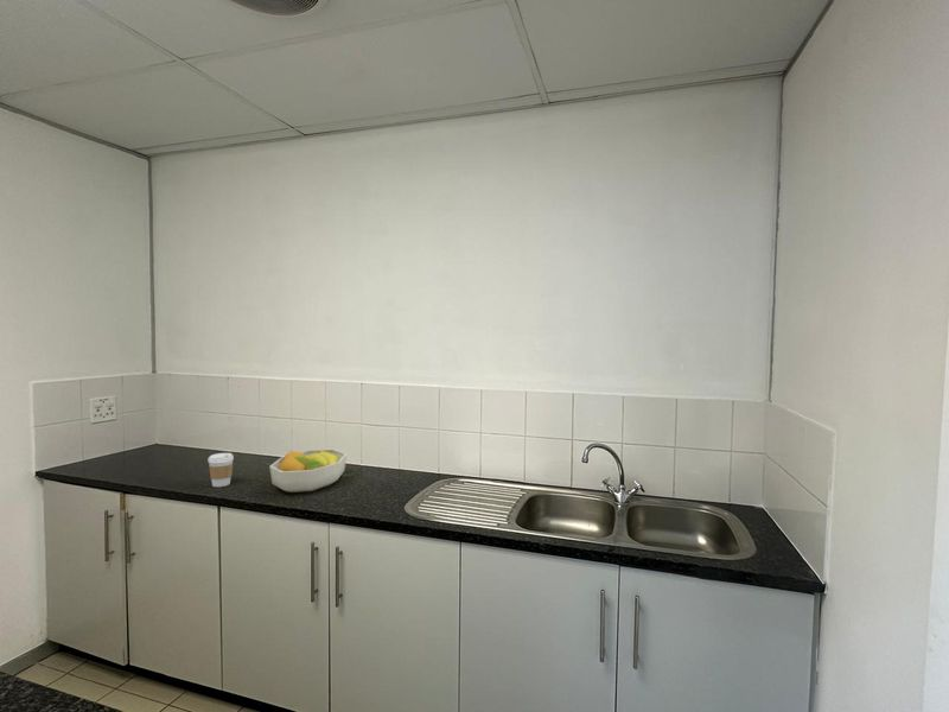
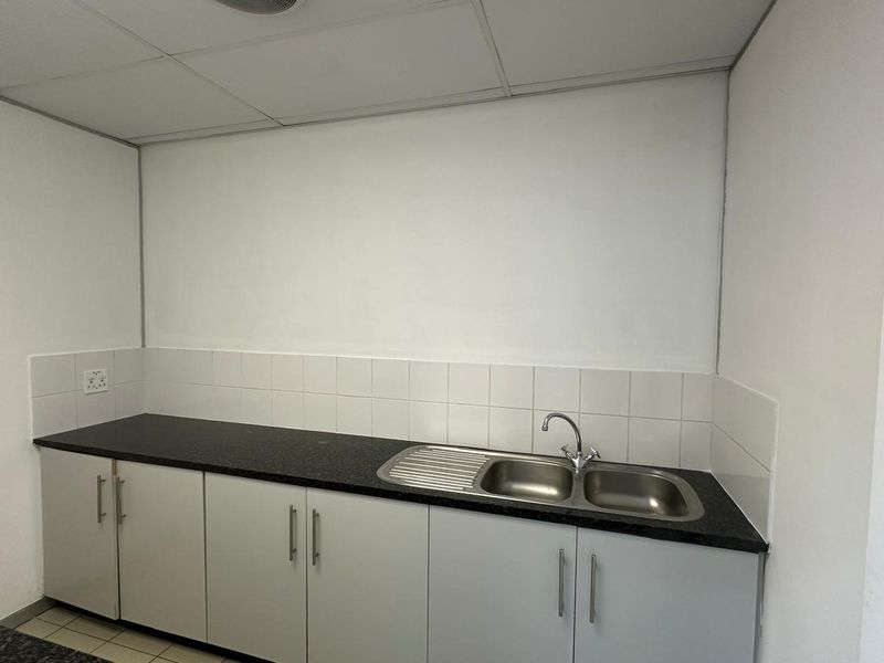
- fruit bowl [268,449,348,494]
- coffee cup [206,452,235,488]
